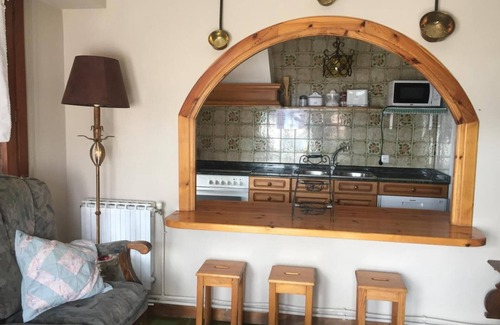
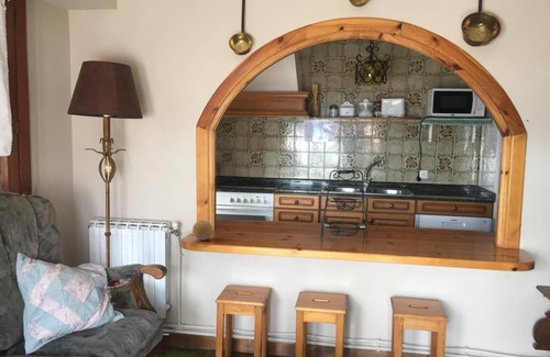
+ fruit [191,220,215,242]
